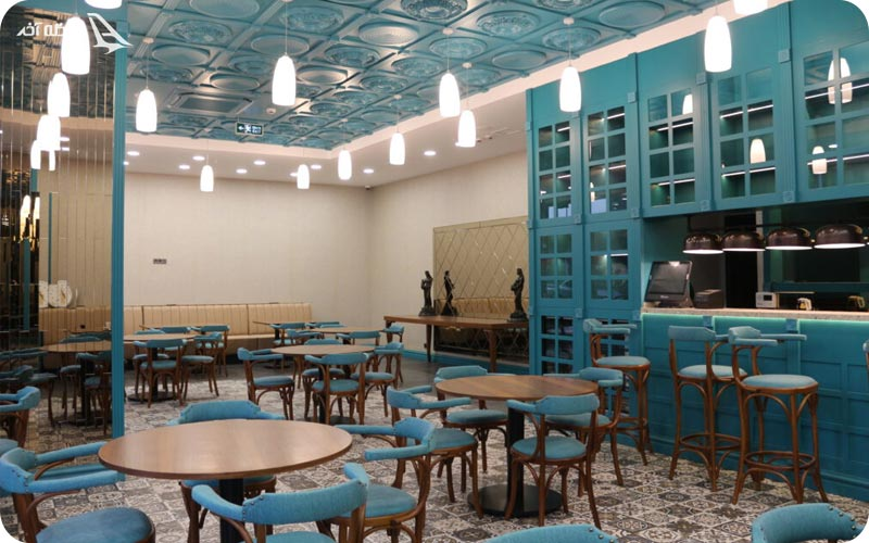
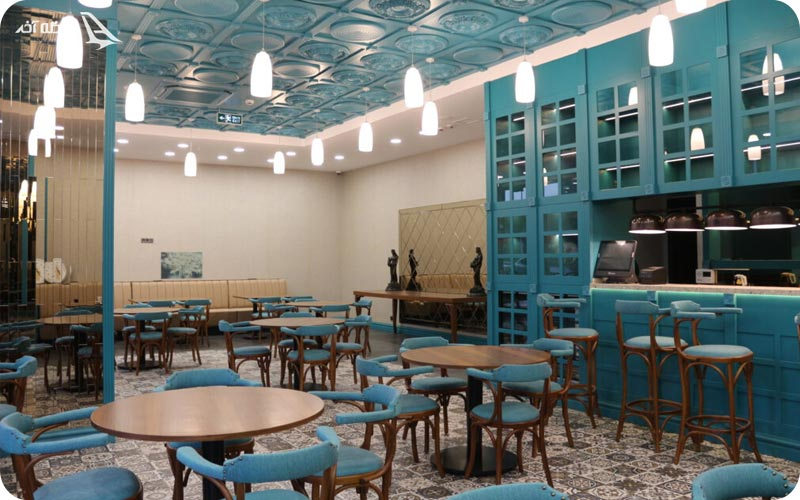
+ wall art [160,251,203,280]
